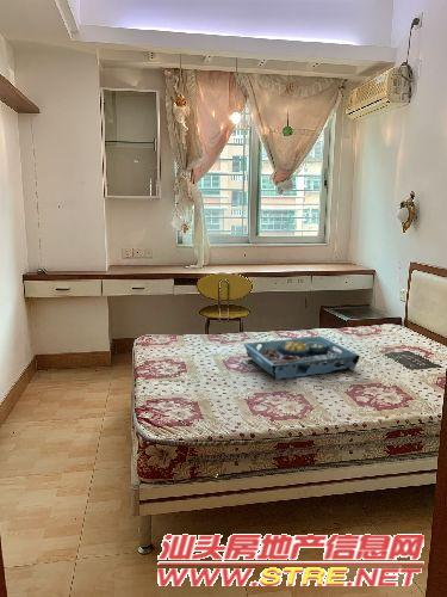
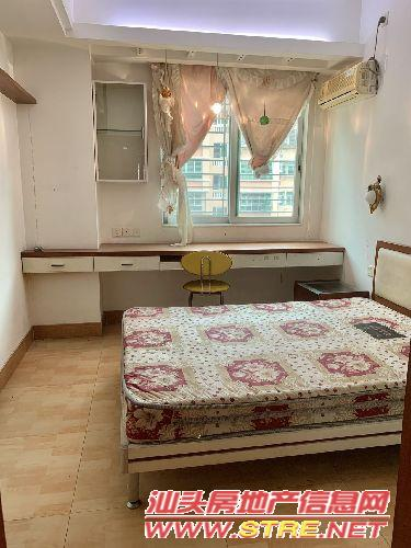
- serving tray [242,336,361,381]
